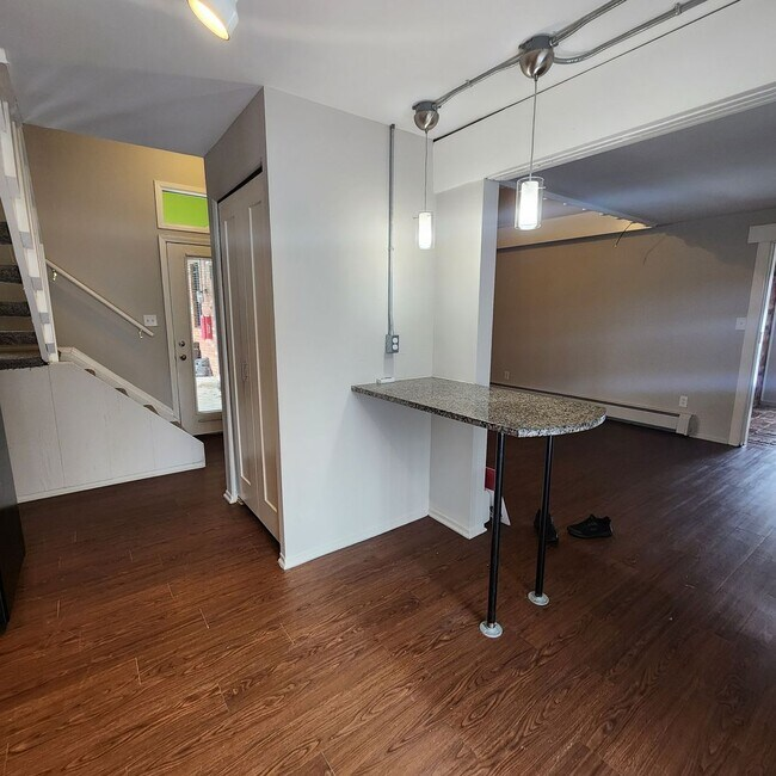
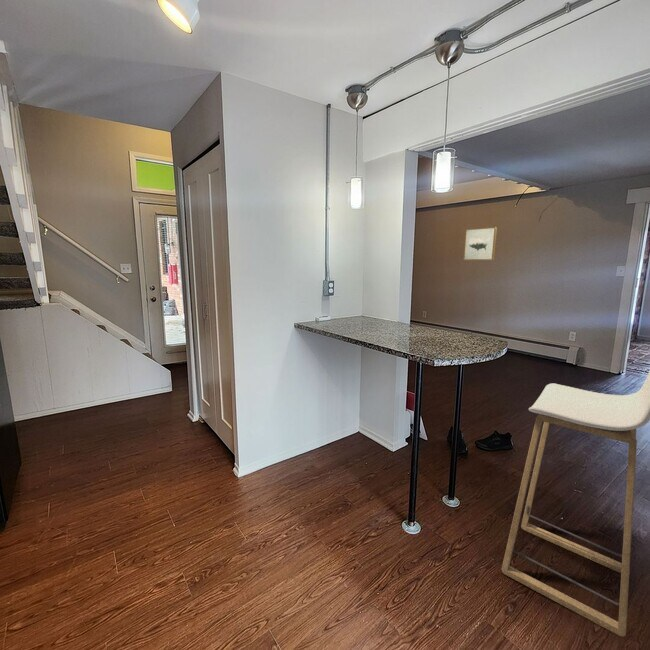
+ wall art [462,226,498,262]
+ bar stool [501,370,650,637]
